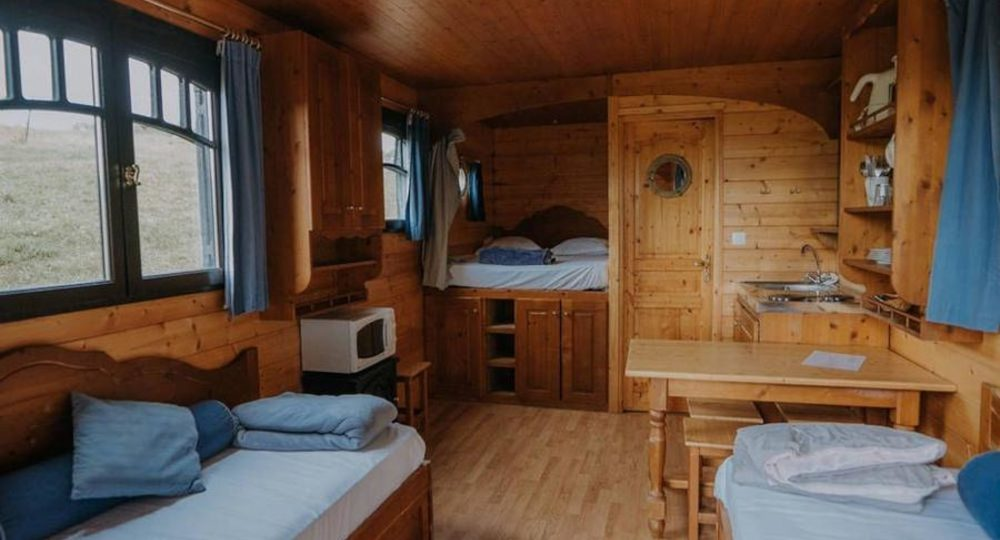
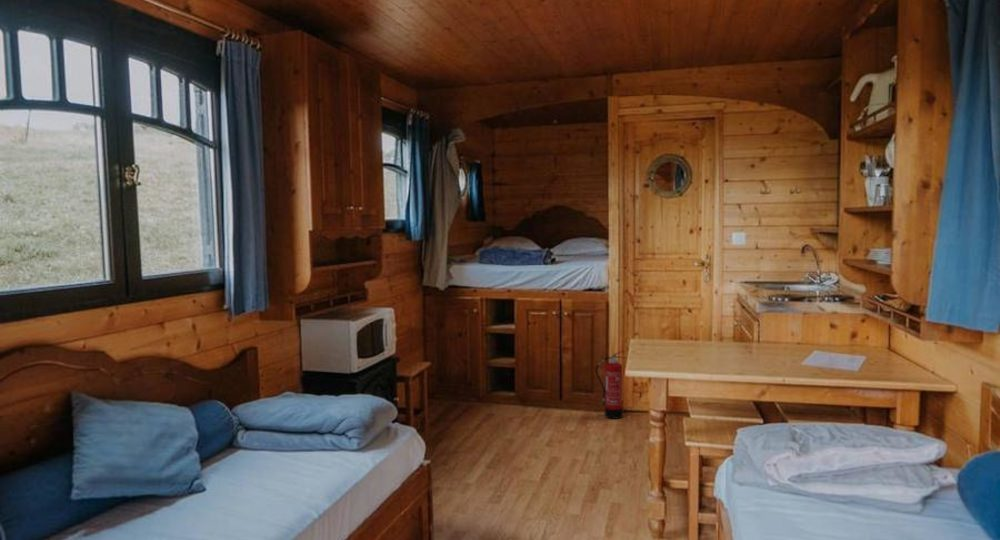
+ fire extinguisher [594,349,627,420]
